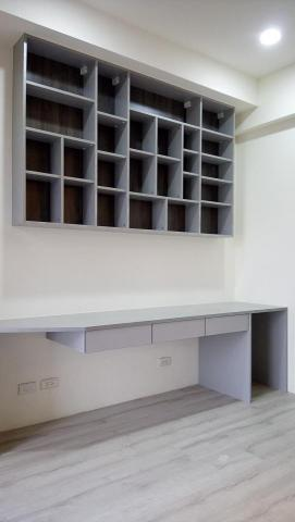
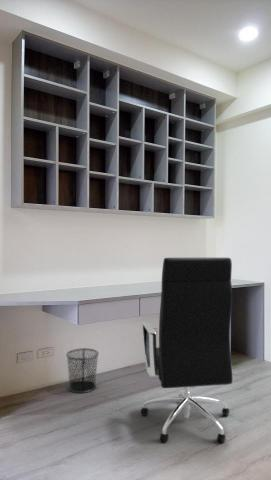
+ office chair [140,257,234,444]
+ waste bin [65,347,100,394]
